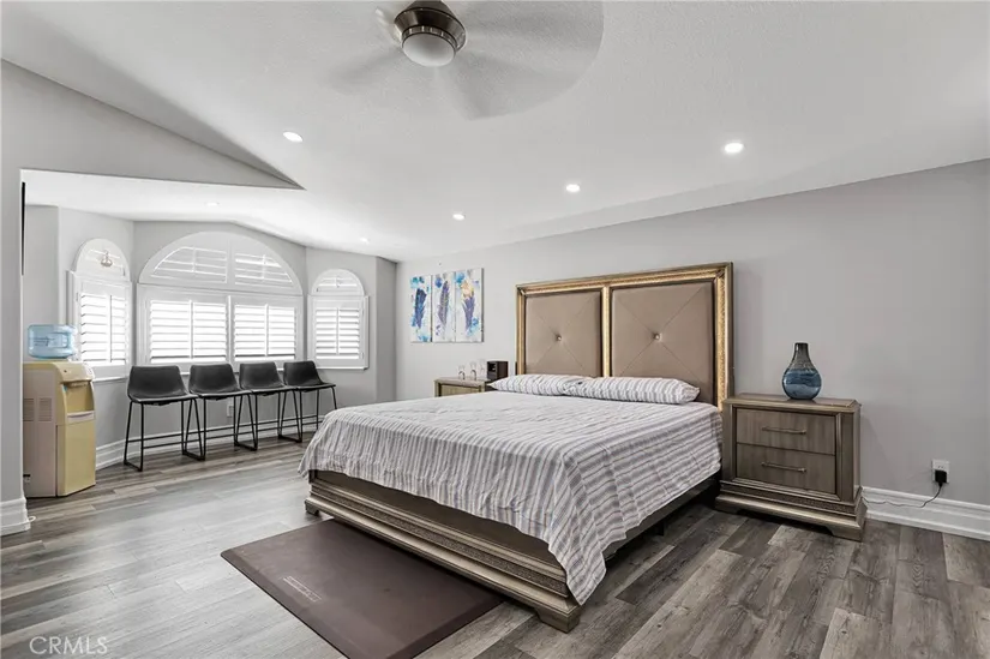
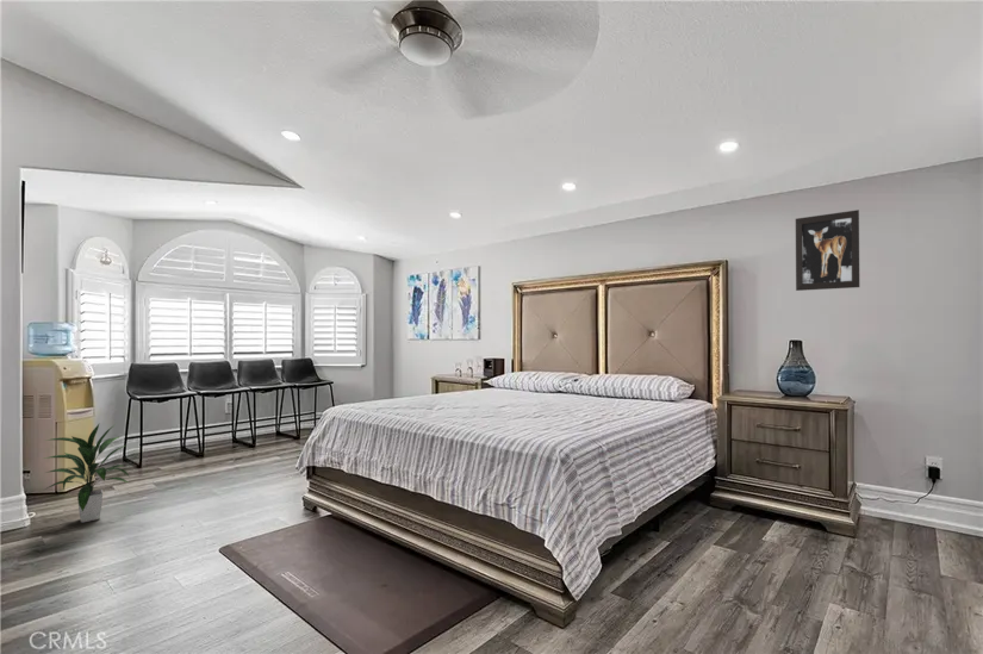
+ indoor plant [43,423,130,523]
+ wall art [795,208,860,292]
